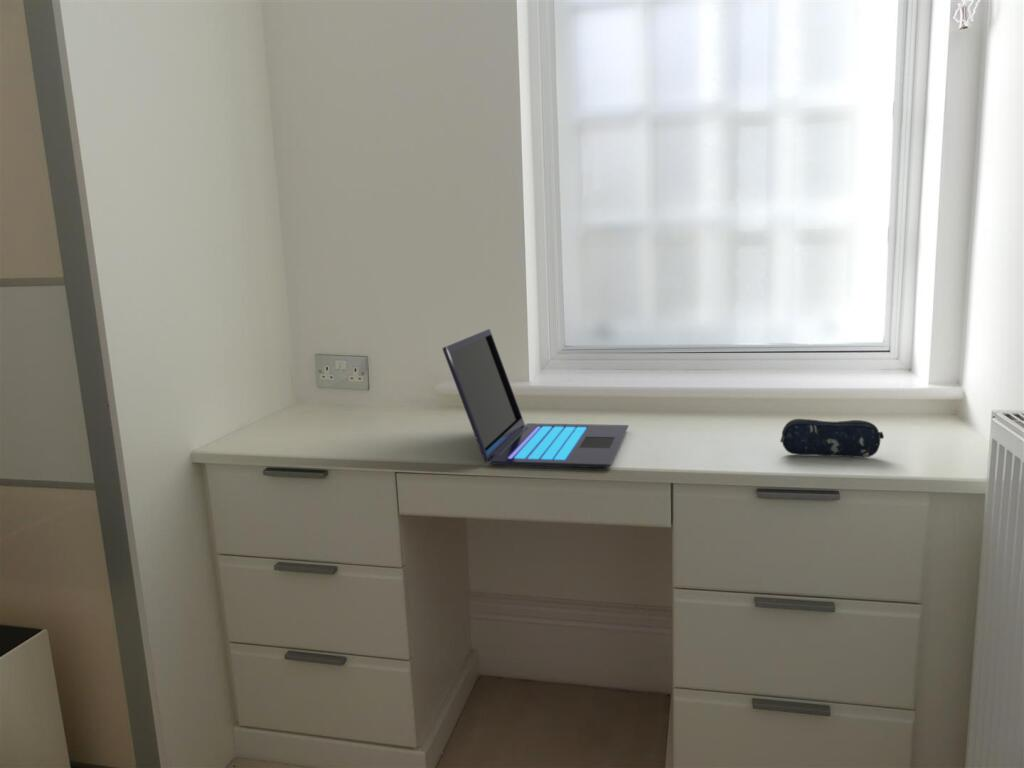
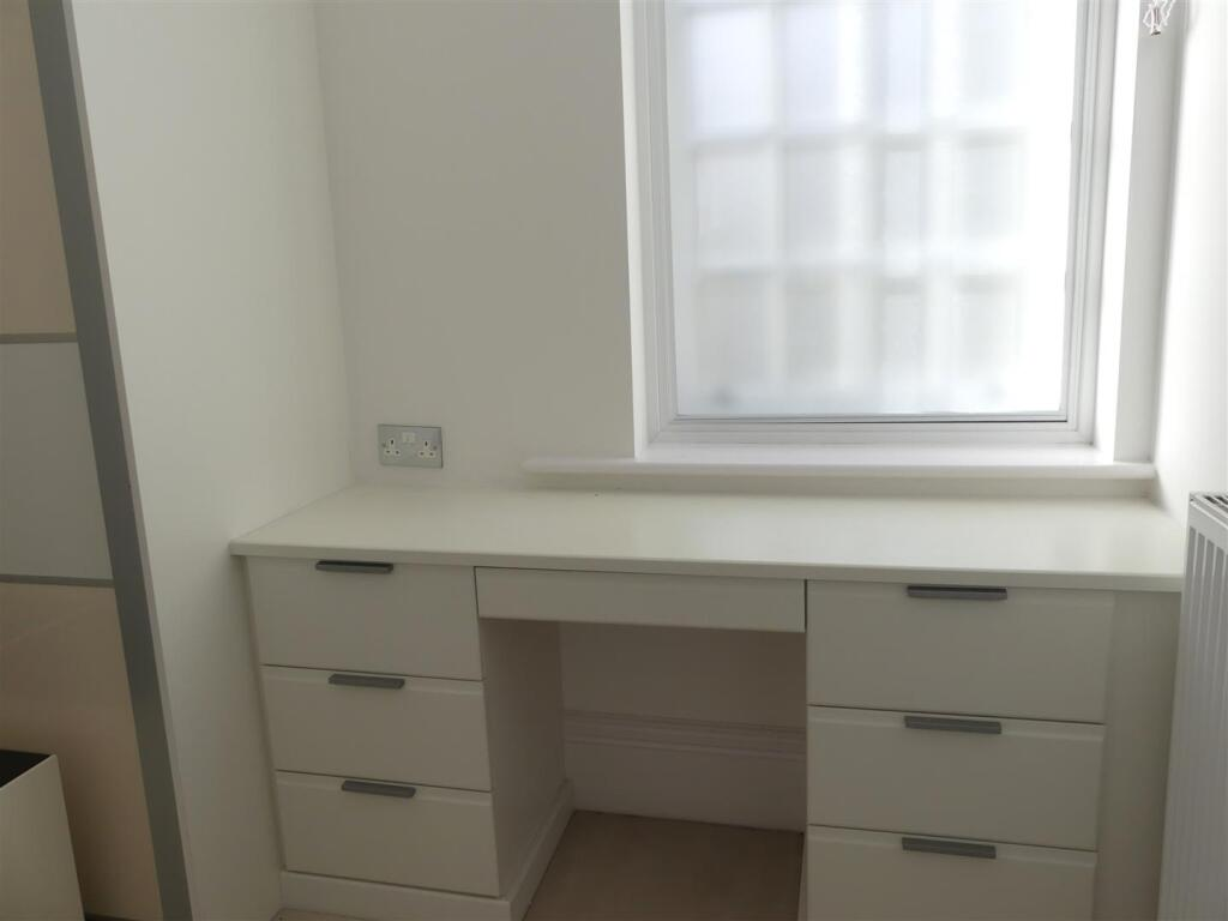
- laptop [442,328,630,469]
- pencil case [779,418,885,458]
